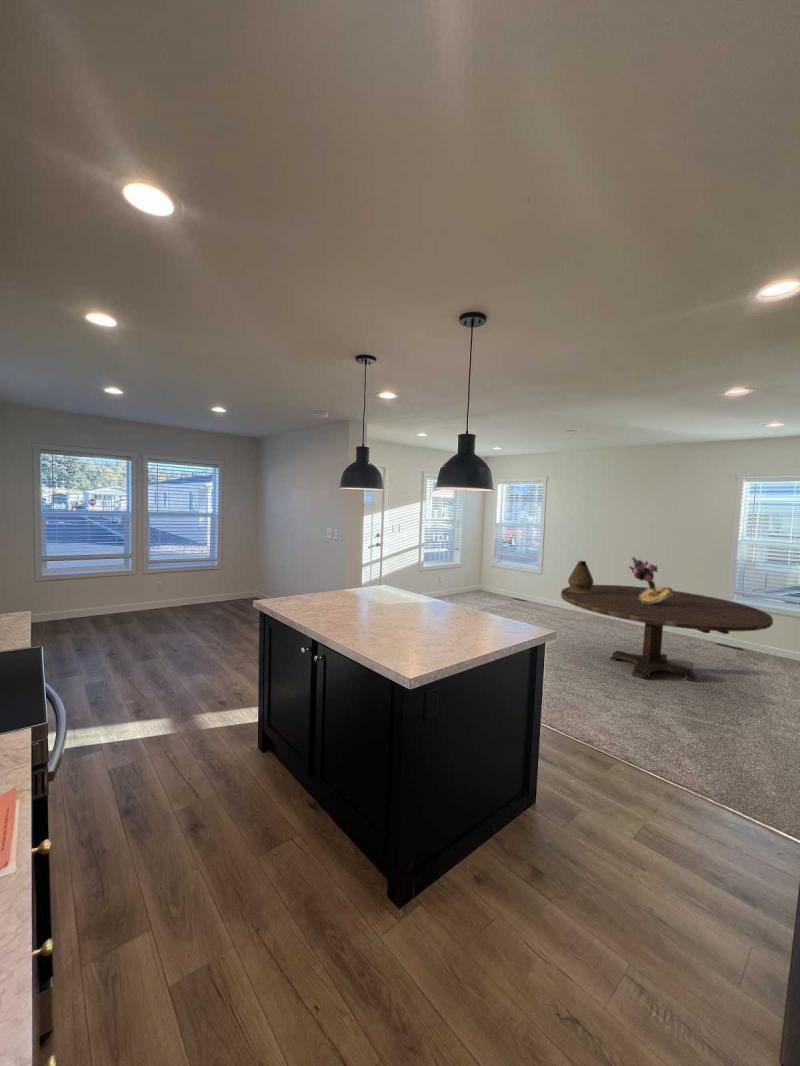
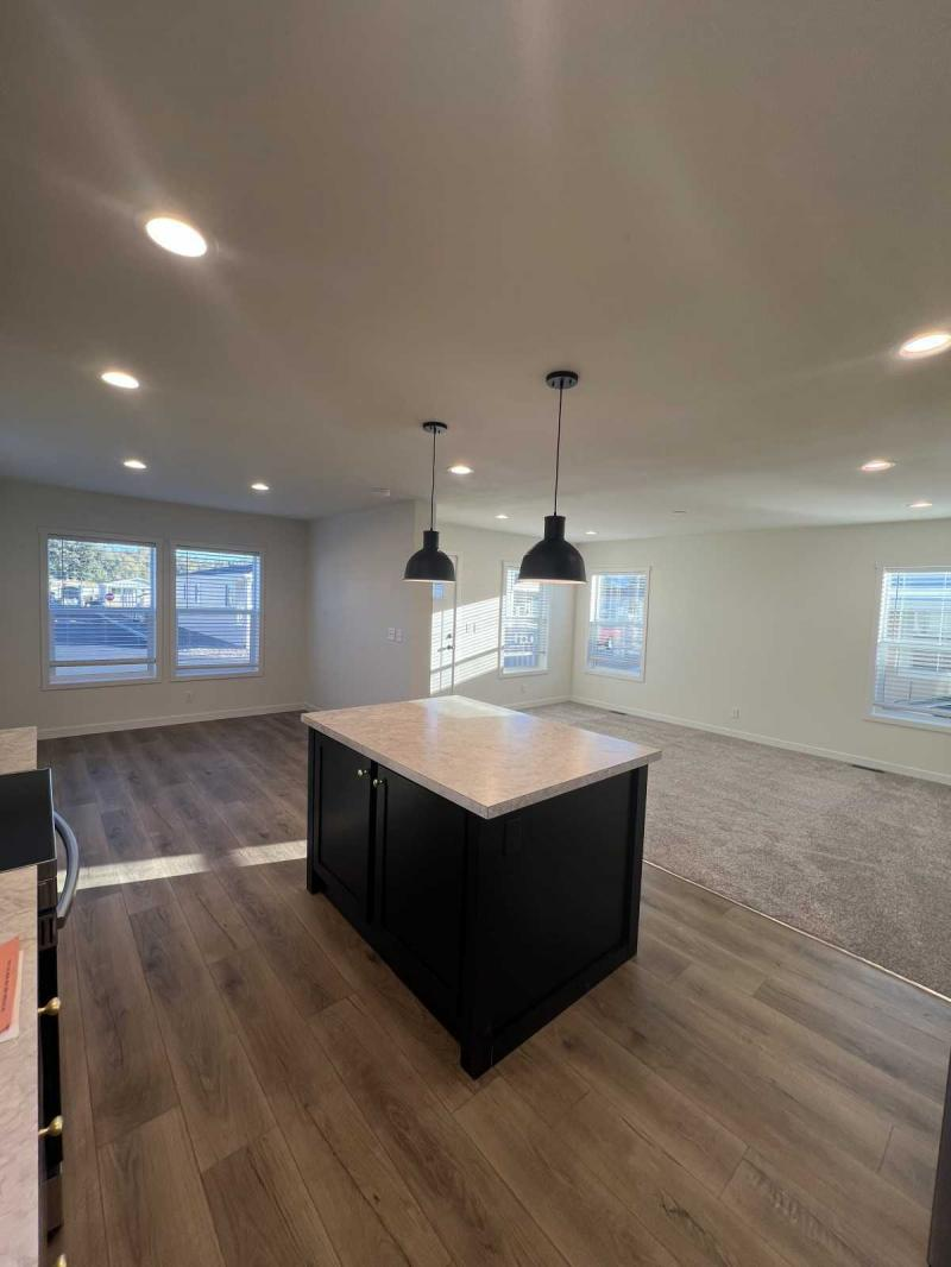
- dining table [560,584,774,682]
- ceramic vessel [567,560,595,594]
- bouquet [628,556,677,604]
